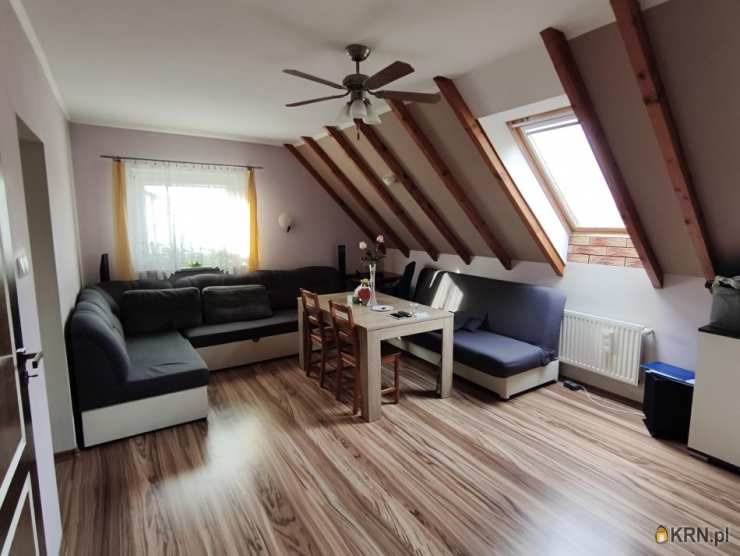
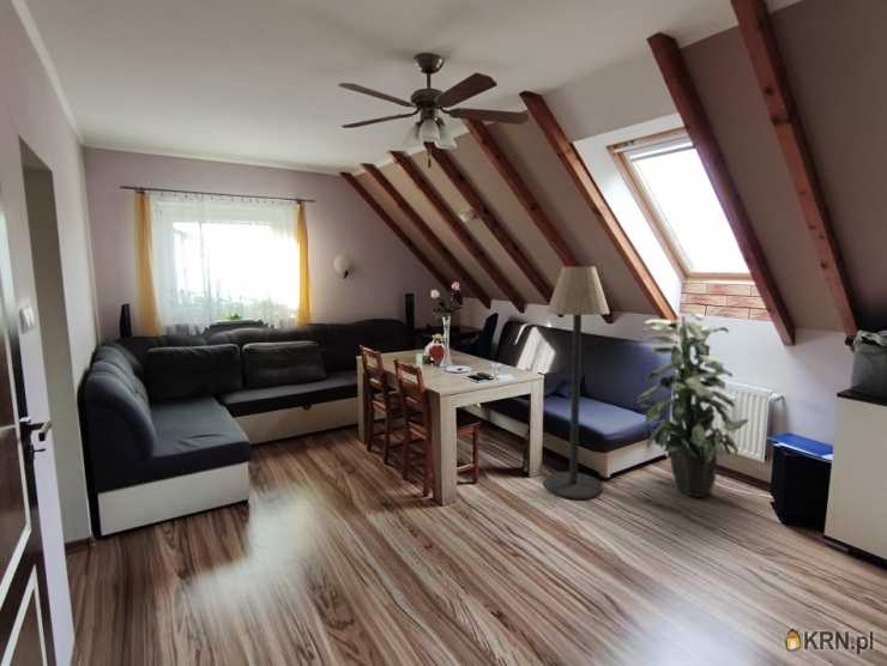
+ indoor plant [636,313,750,498]
+ floor lamp [543,266,610,501]
